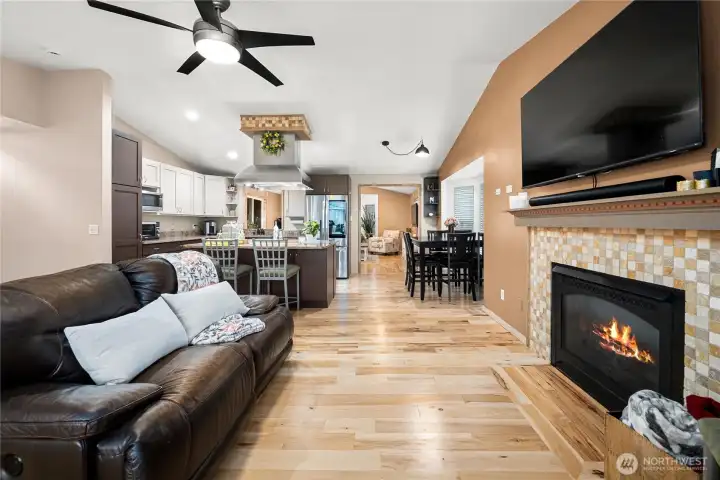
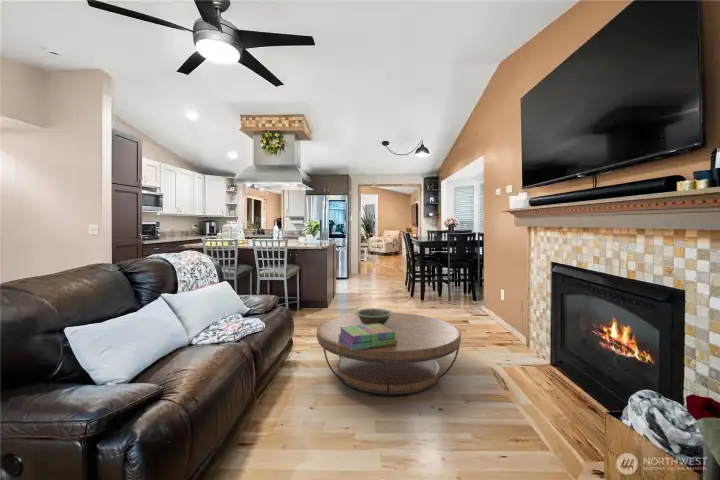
+ stack of books [338,324,397,350]
+ decorative bowl [354,307,394,325]
+ coffee table [316,312,462,396]
